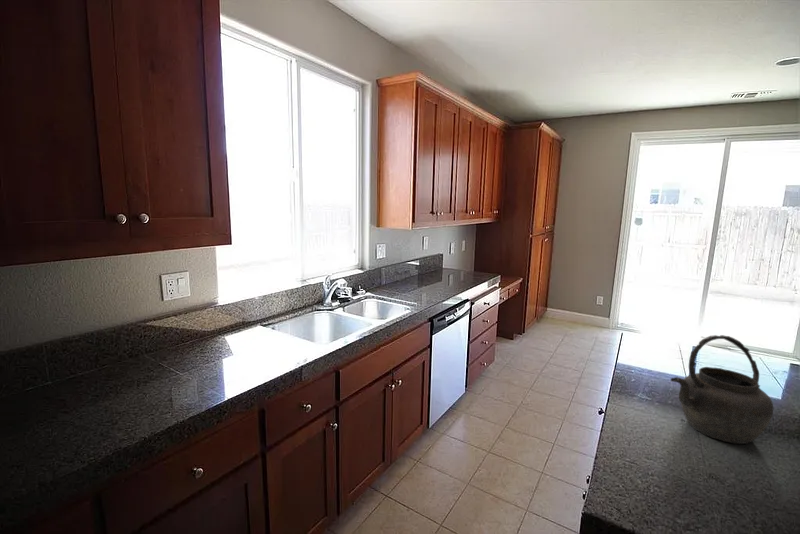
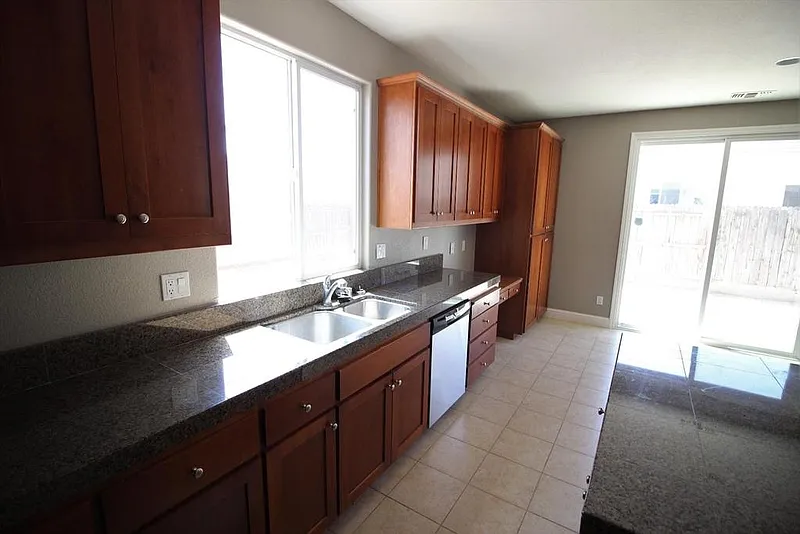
- kettle [670,334,775,445]
